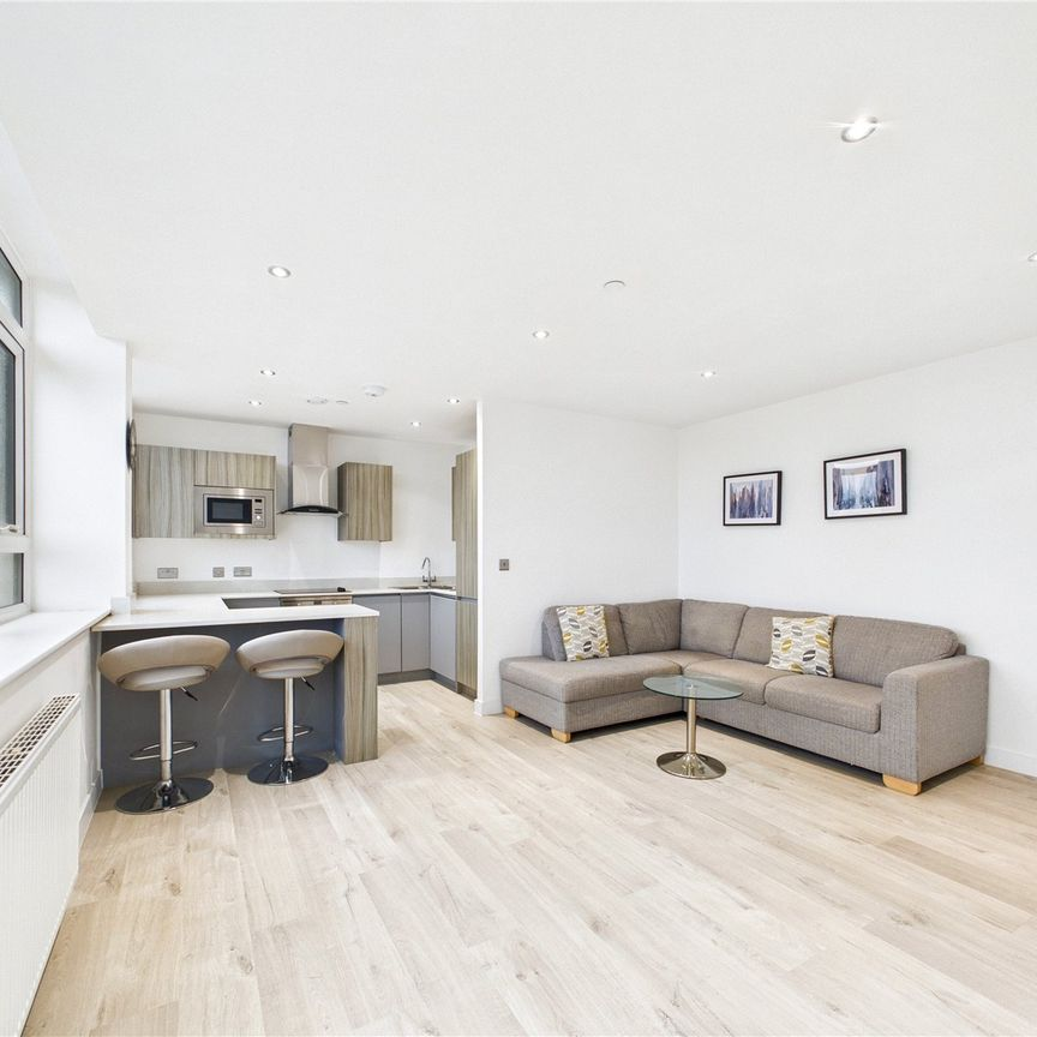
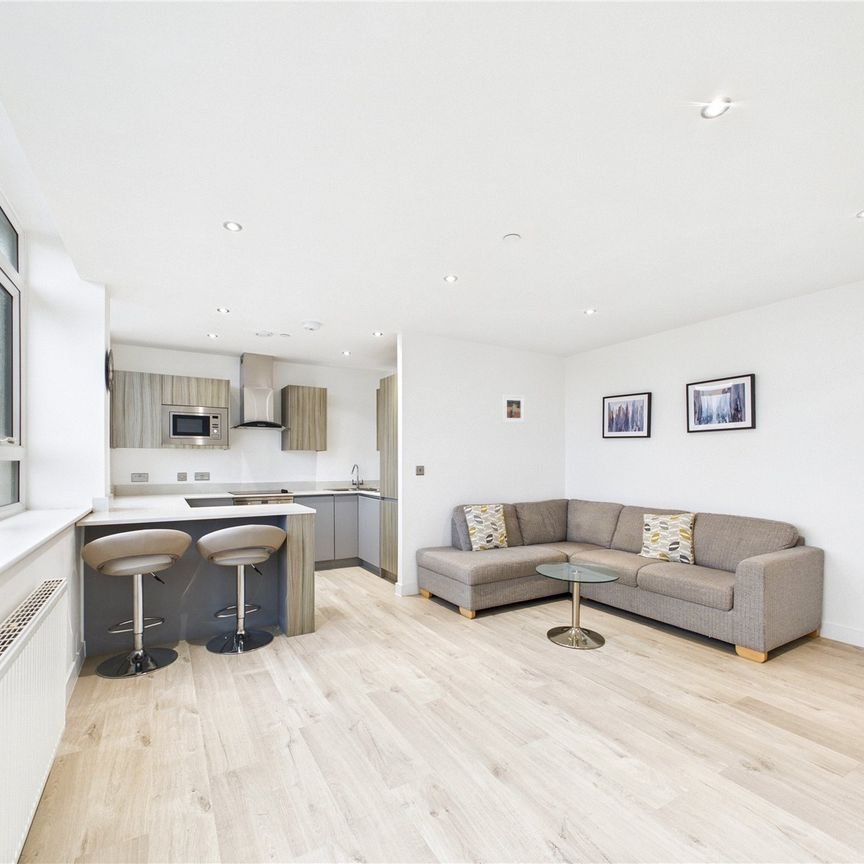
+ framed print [501,394,526,424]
